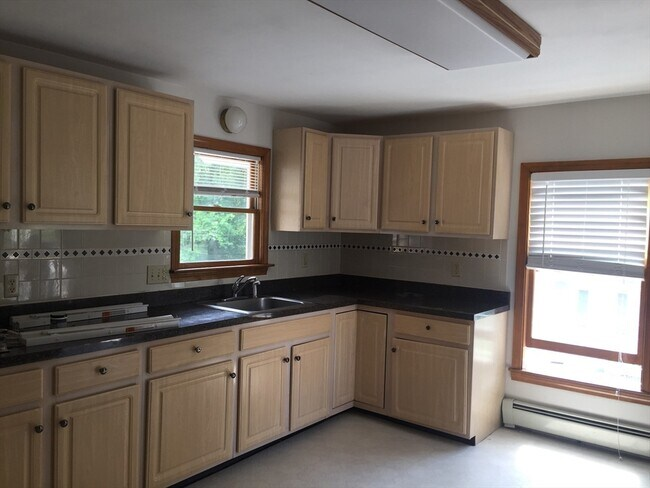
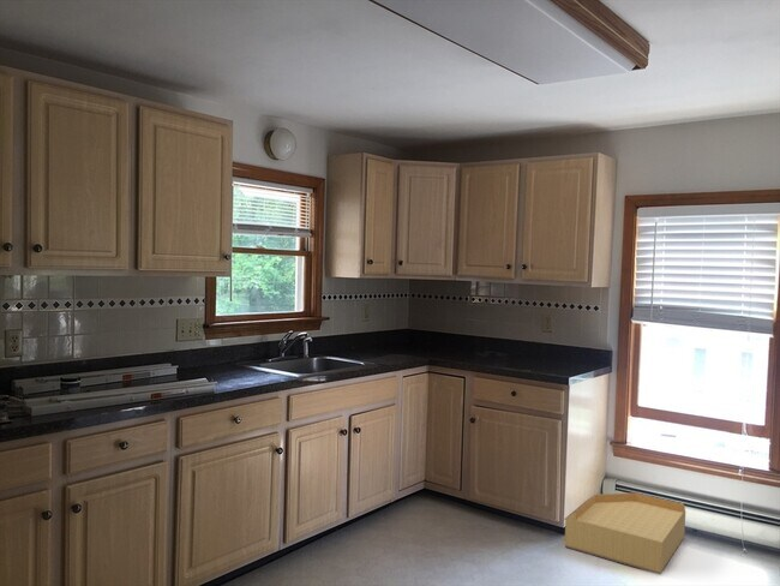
+ basket [564,491,686,575]
